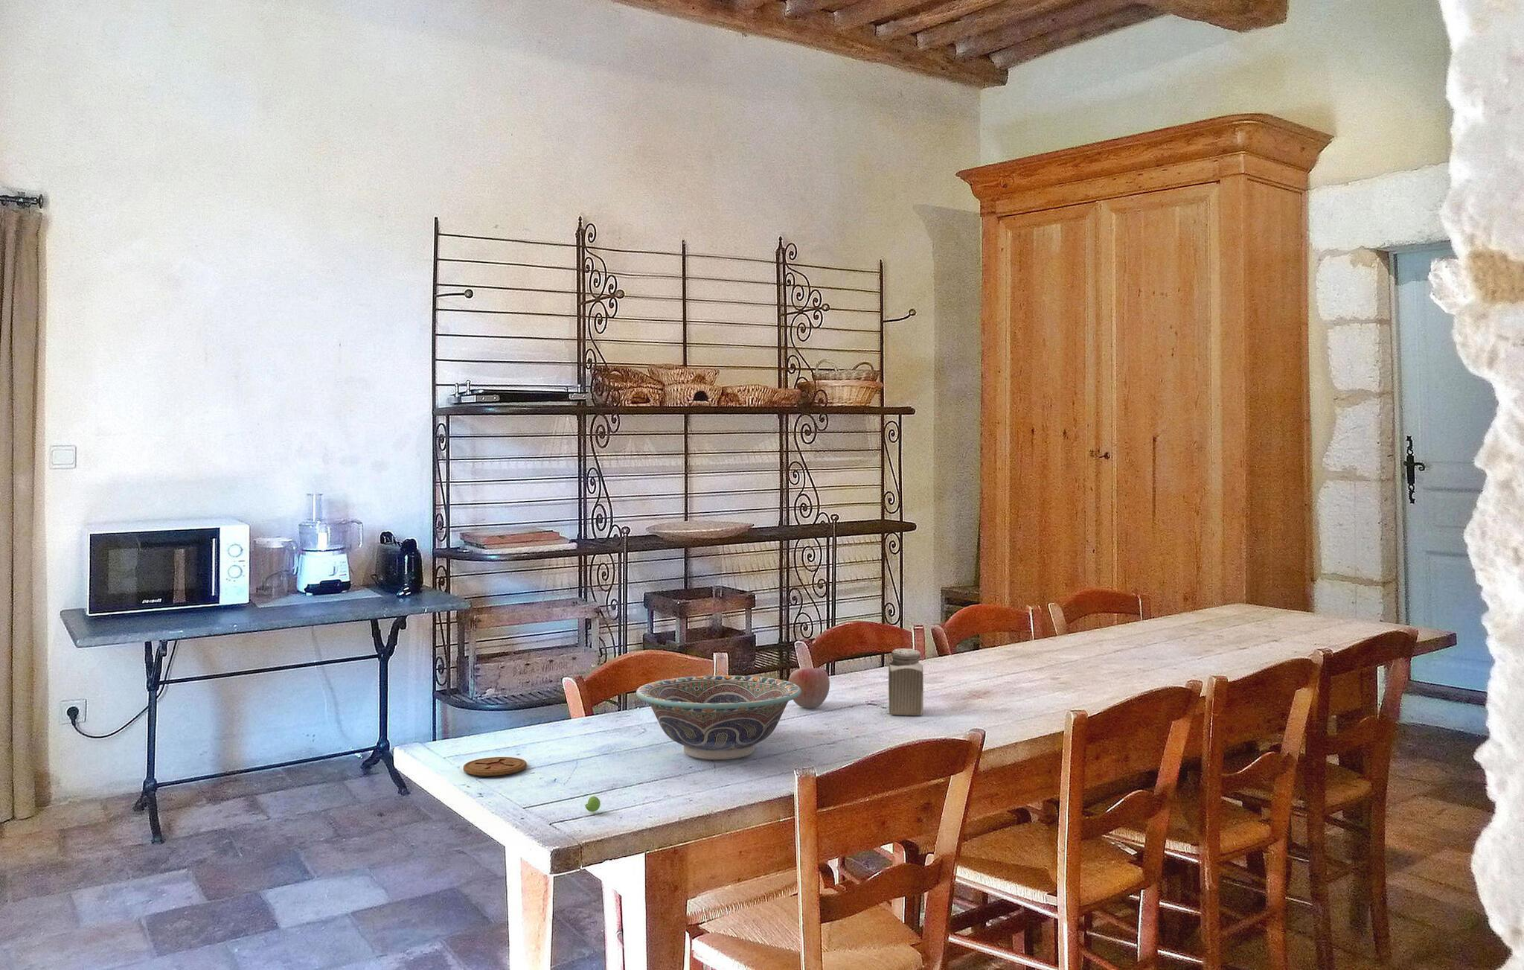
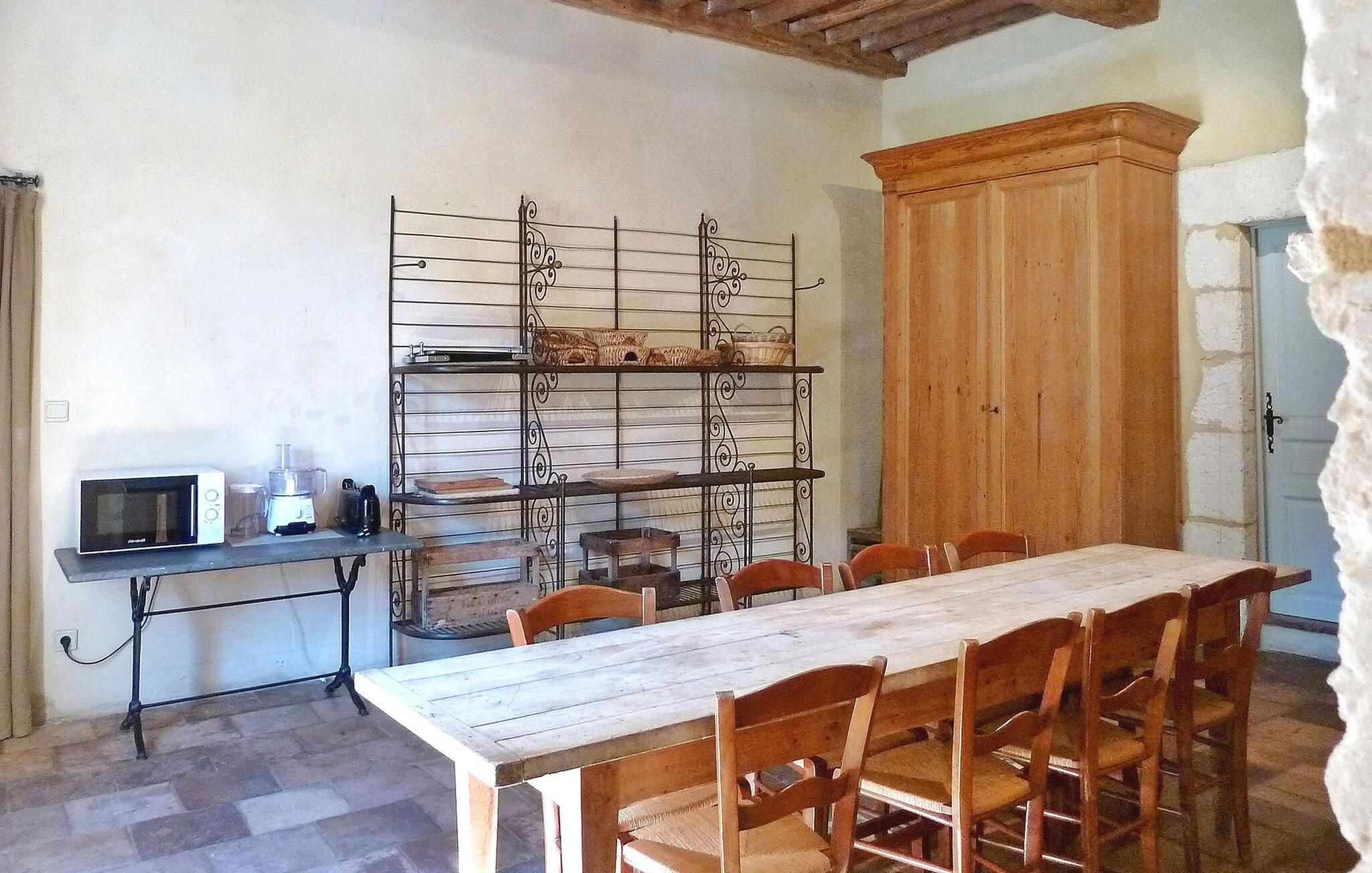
- coaster [463,757,528,777]
- pear [584,796,601,813]
- apple [788,668,831,709]
- decorative bowl [635,674,802,760]
- salt shaker [888,648,924,716]
